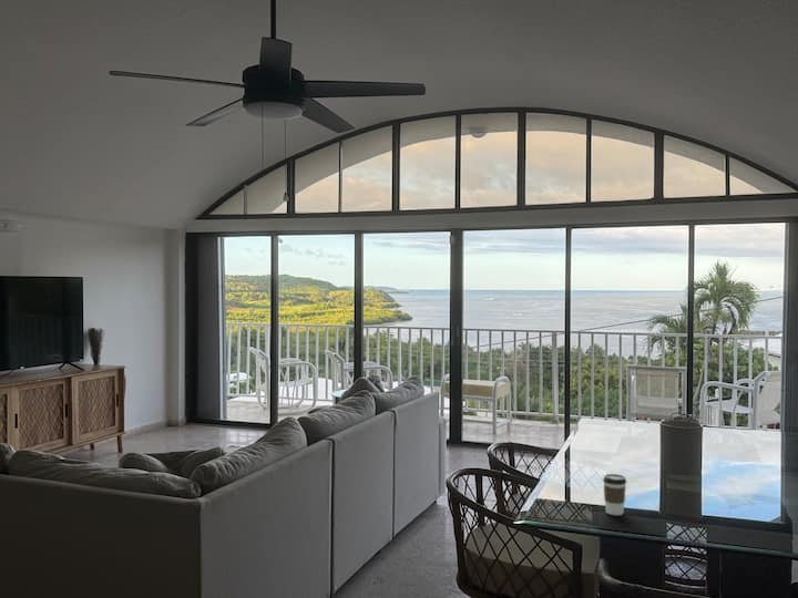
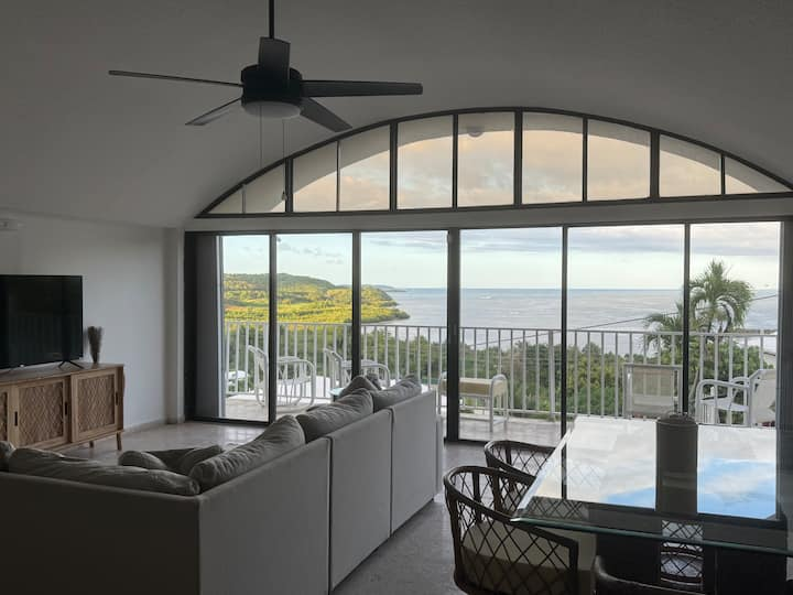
- coffee cup [602,473,627,516]
